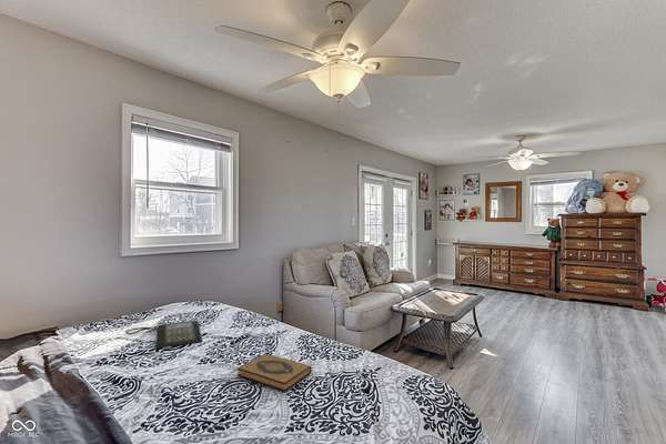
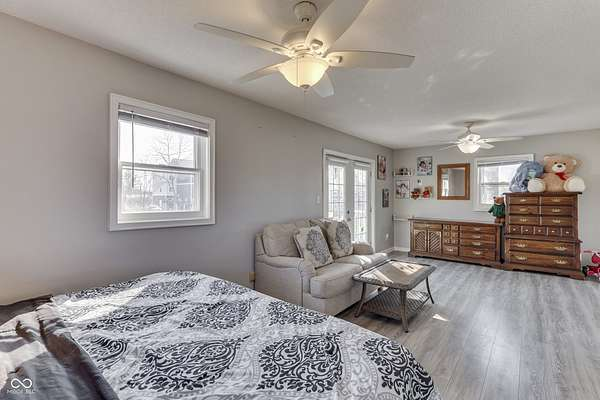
- hardback book [236,353,313,393]
- clutch bag [124,320,203,351]
